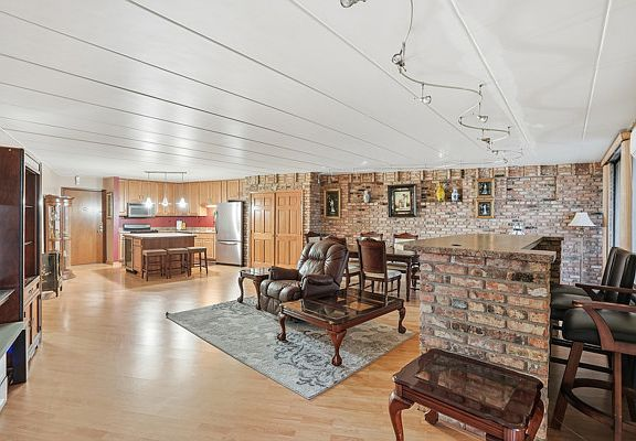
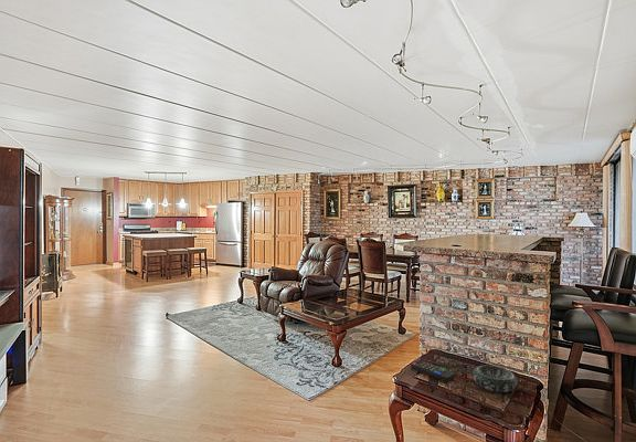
+ decorative bowl [471,365,518,393]
+ remote control [410,359,456,383]
